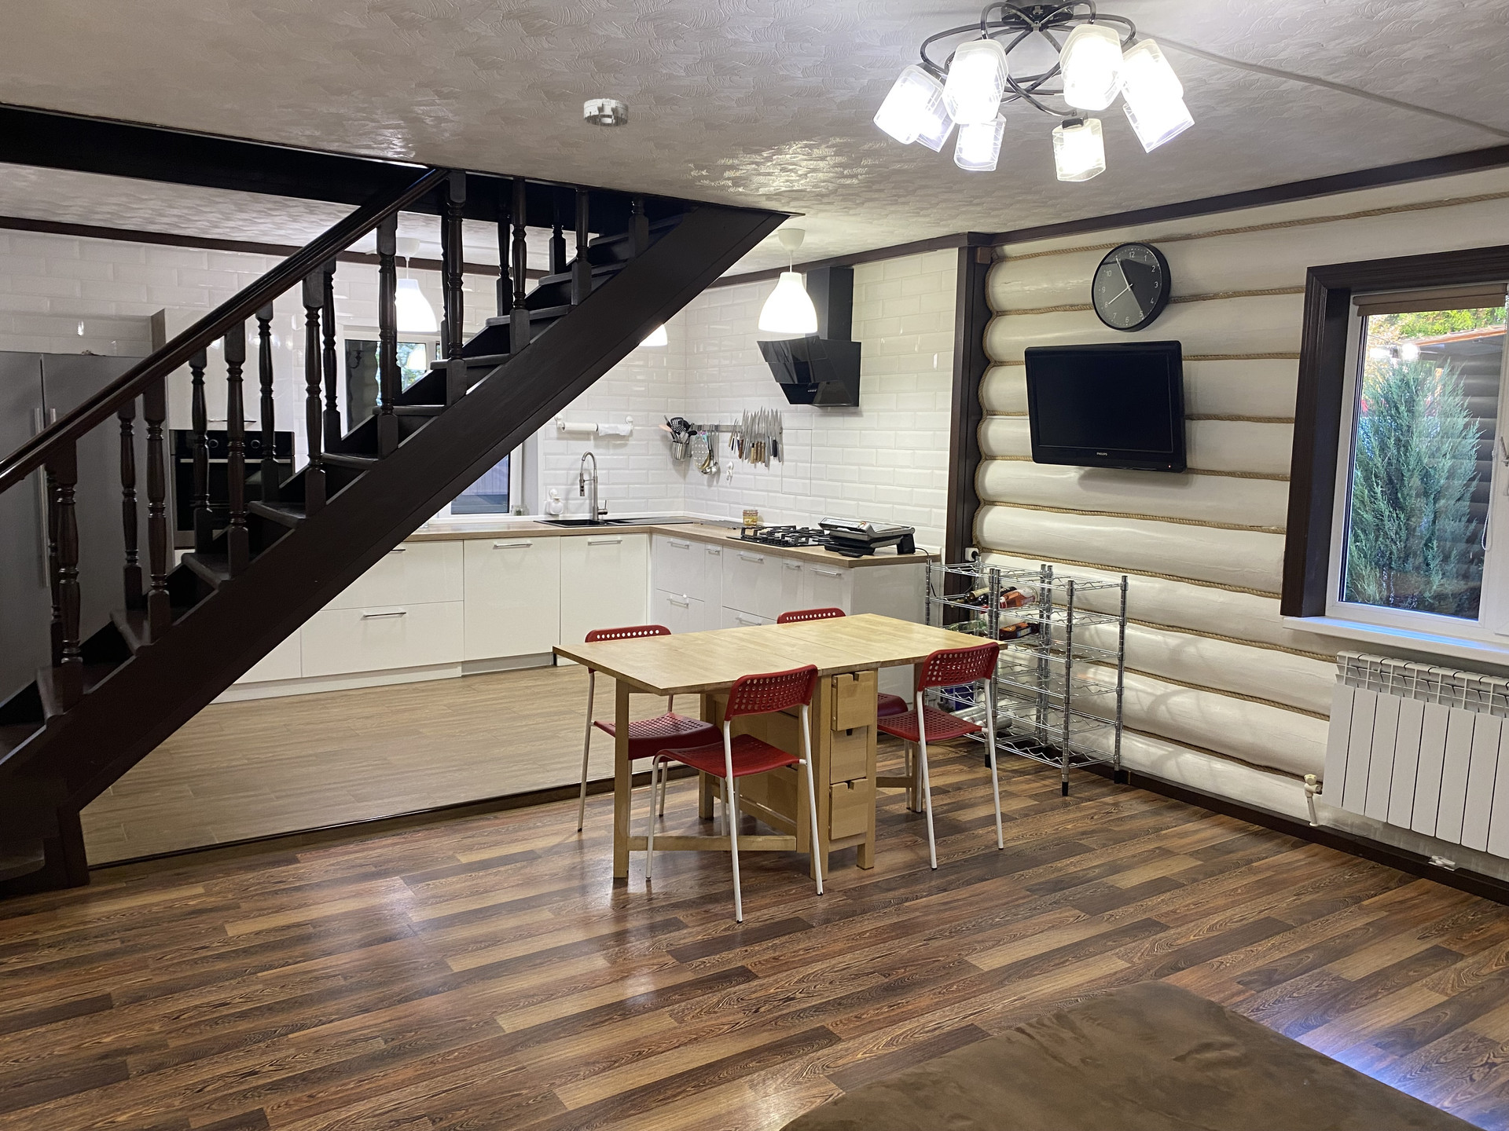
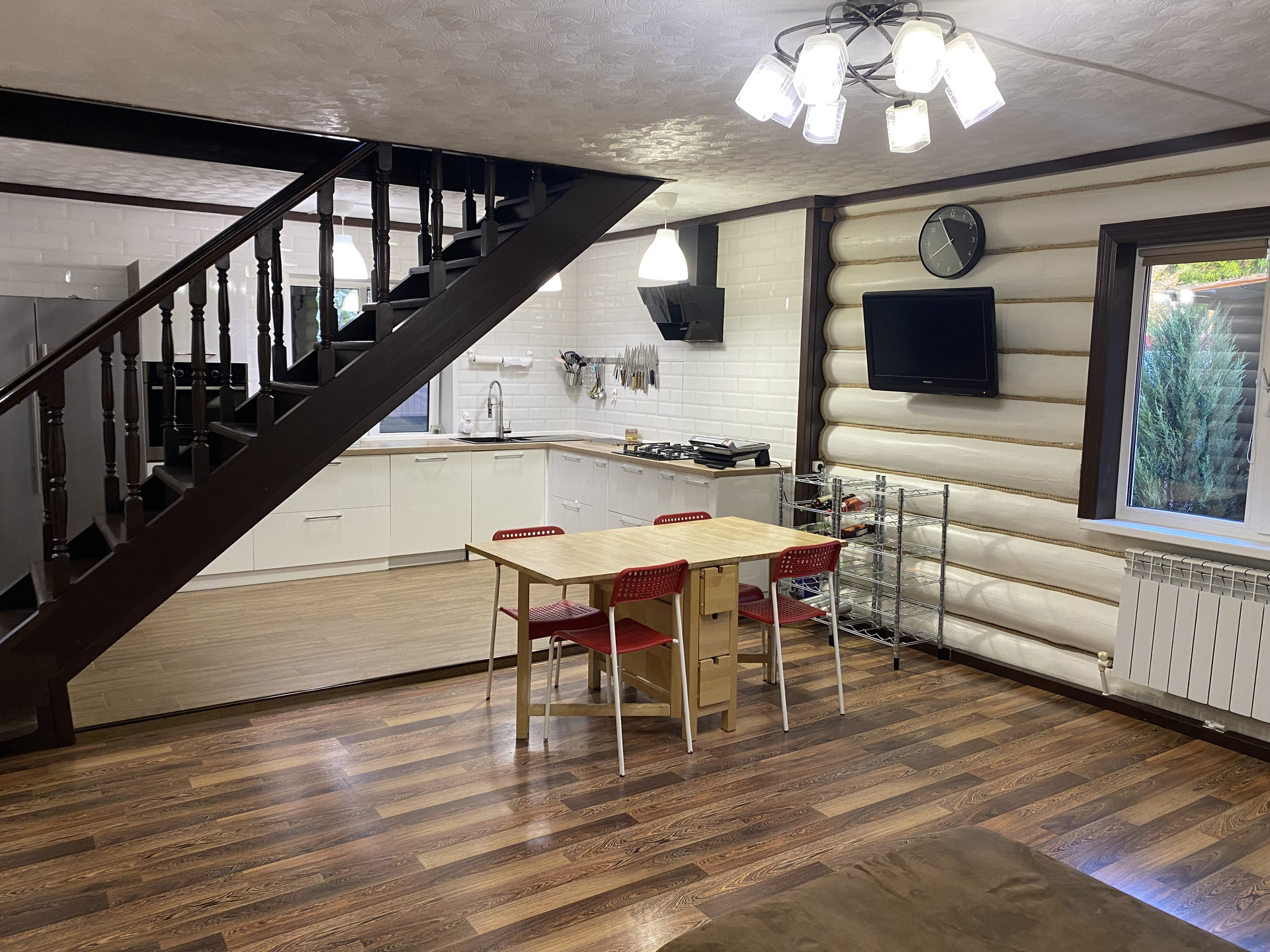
- smoke detector [583,97,630,127]
